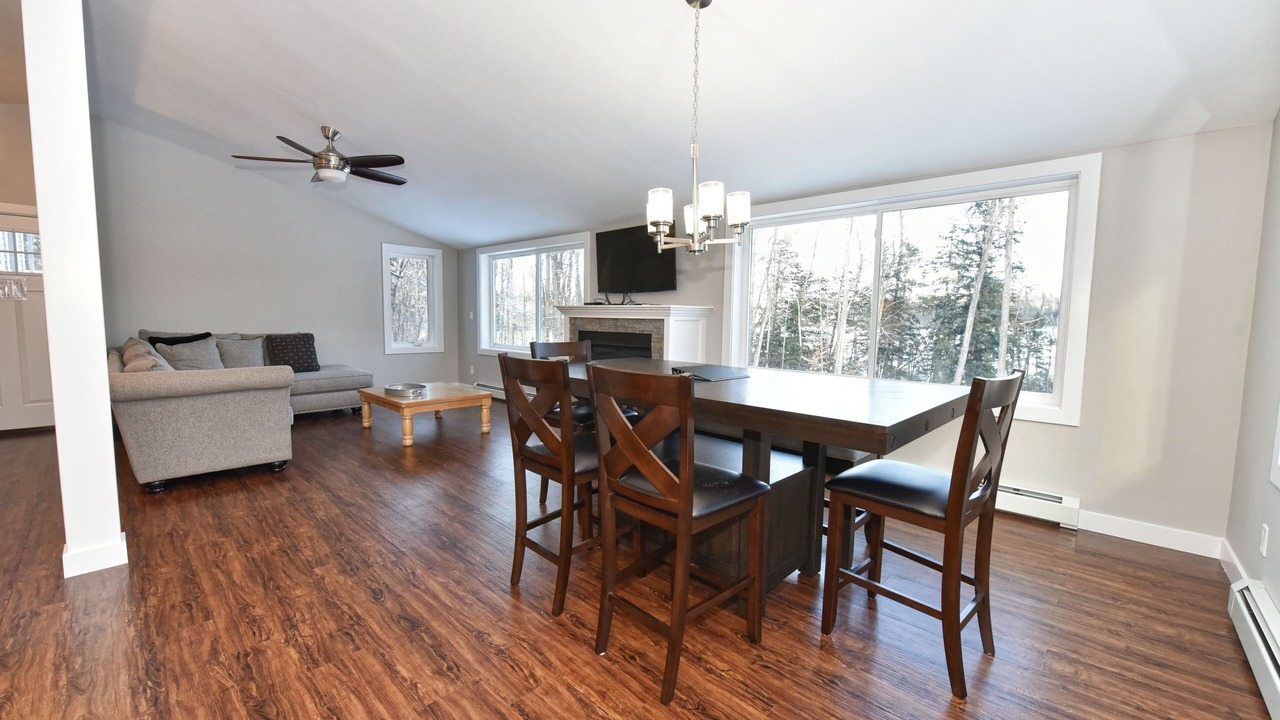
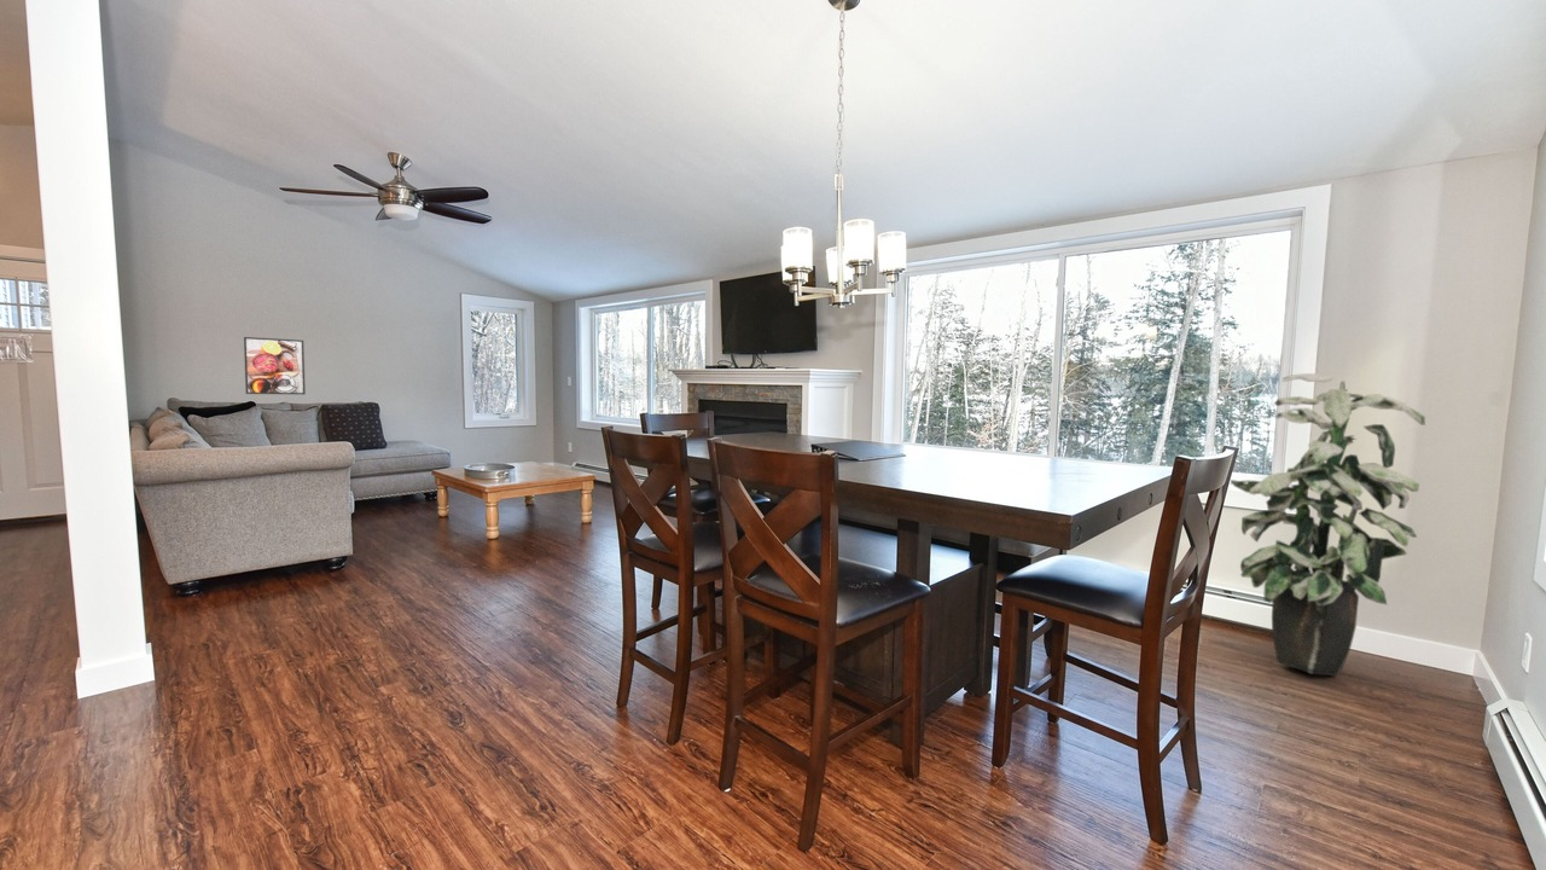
+ indoor plant [1230,372,1426,677]
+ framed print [243,336,307,395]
